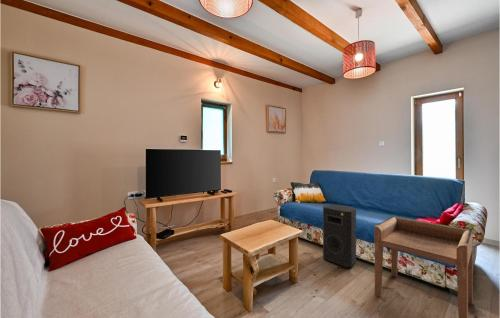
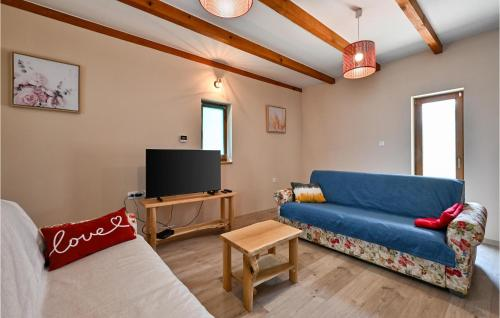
- speaker [322,204,357,268]
- side table [374,215,474,318]
